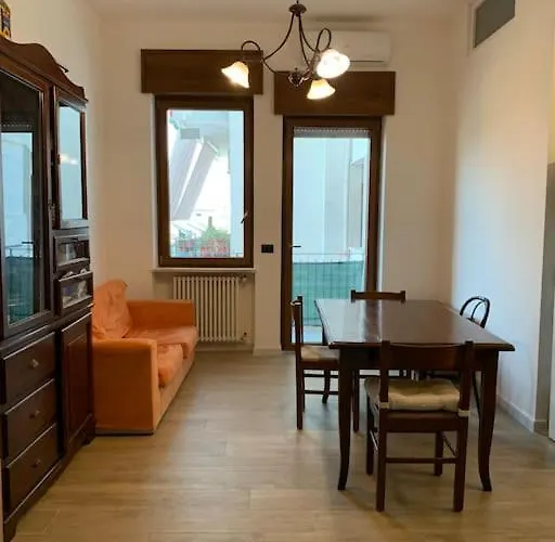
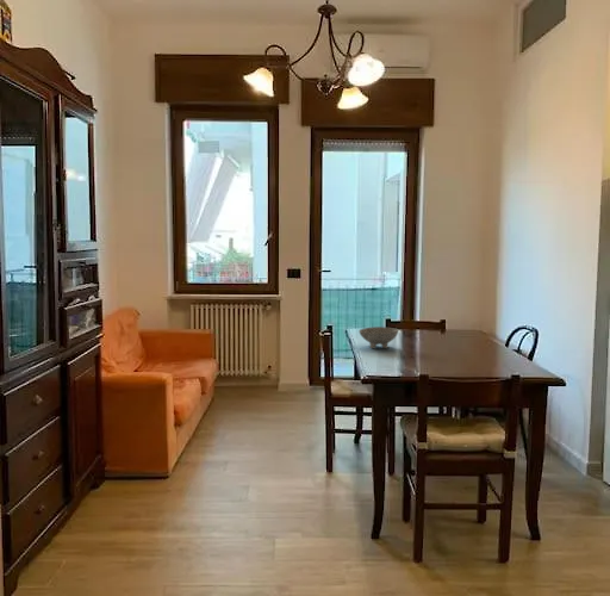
+ bowl [359,325,399,349]
